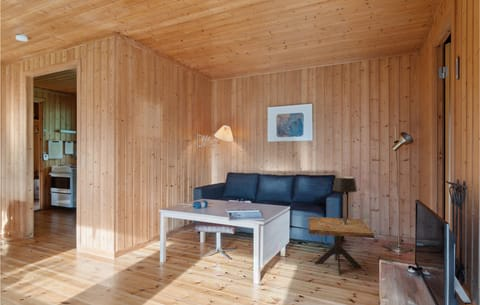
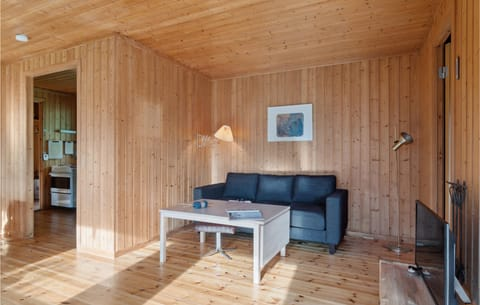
- table lamp [332,175,358,225]
- side table [308,216,375,276]
